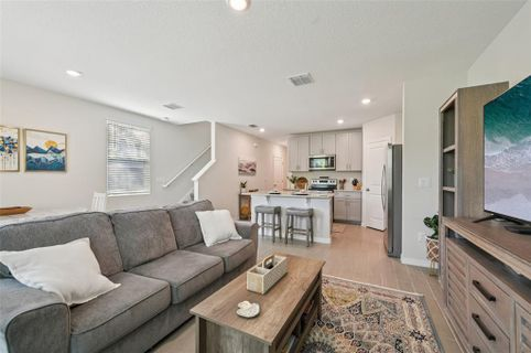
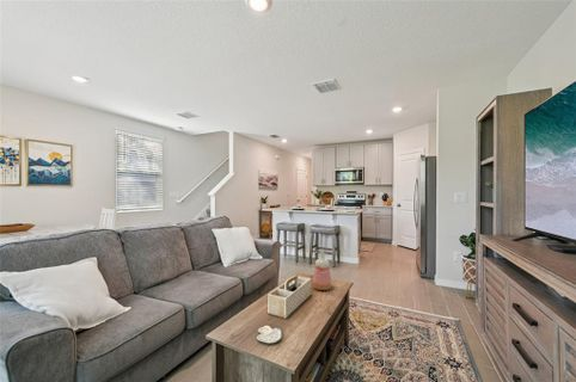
+ vase [312,248,333,291]
